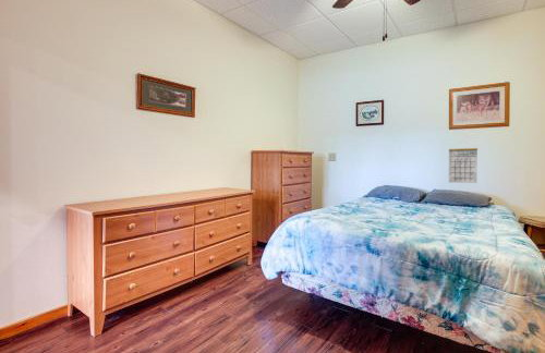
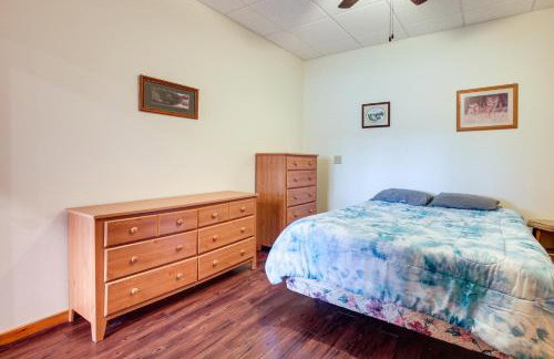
- calendar [448,141,479,184]
